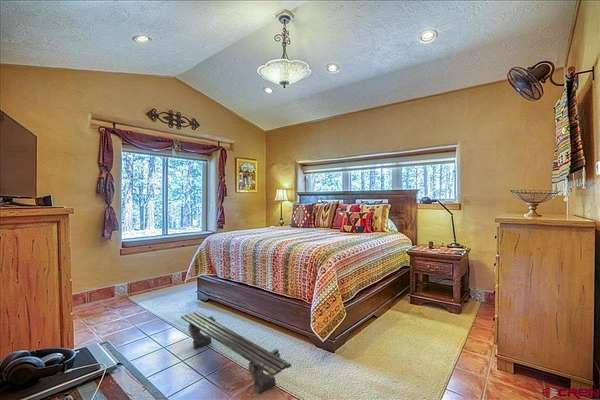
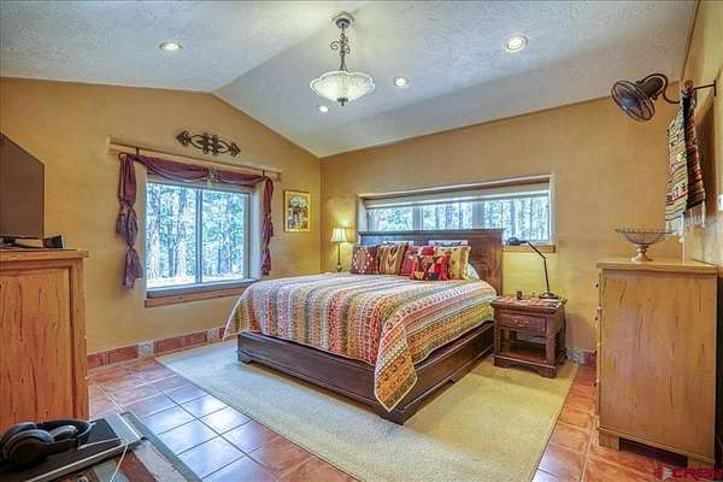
- bench [180,310,292,395]
